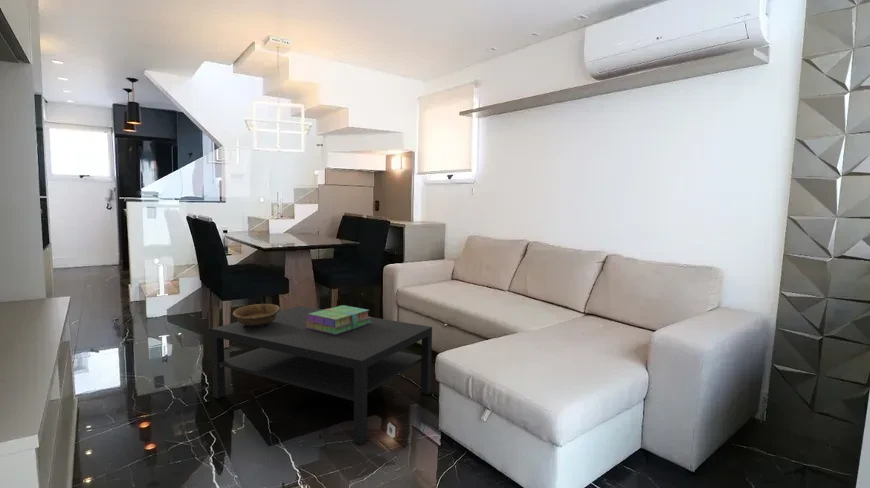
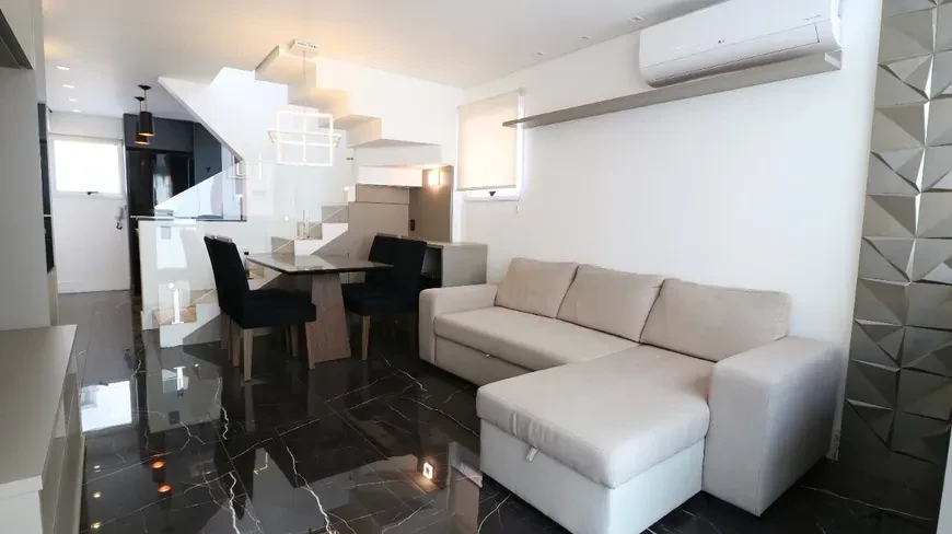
- stack of books [305,304,372,334]
- coffee table [210,305,433,445]
- decorative bowl [232,303,281,326]
